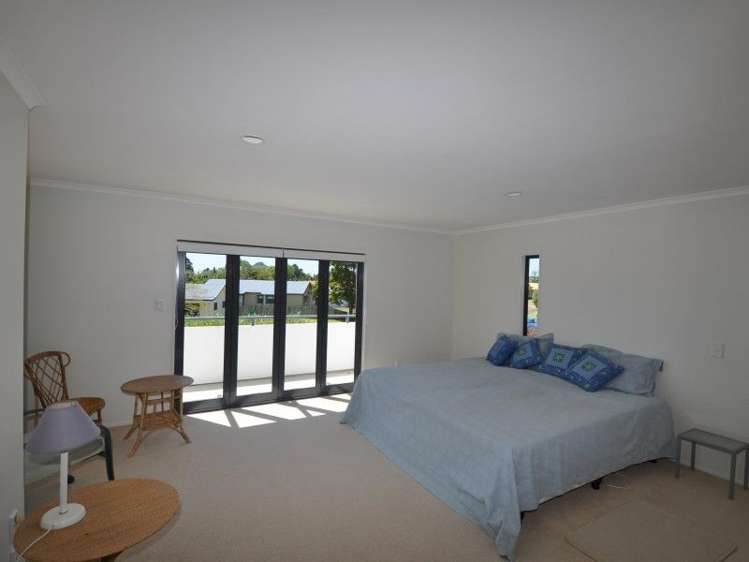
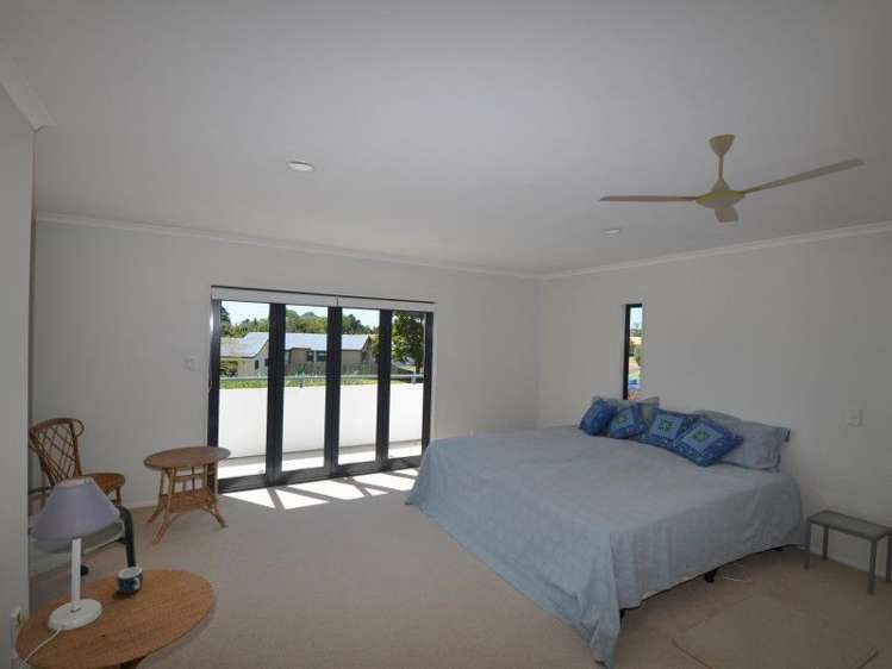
+ ceiling fan [597,133,866,224]
+ mug [116,565,144,595]
